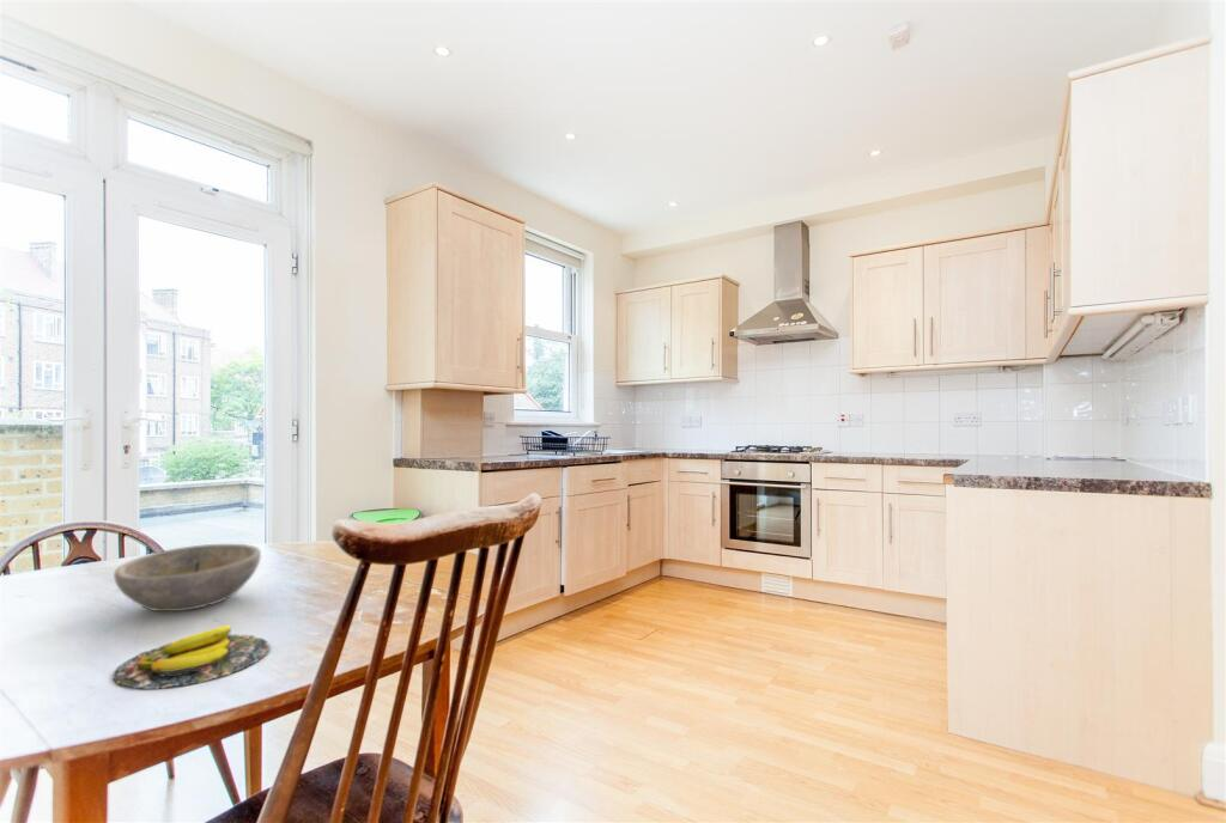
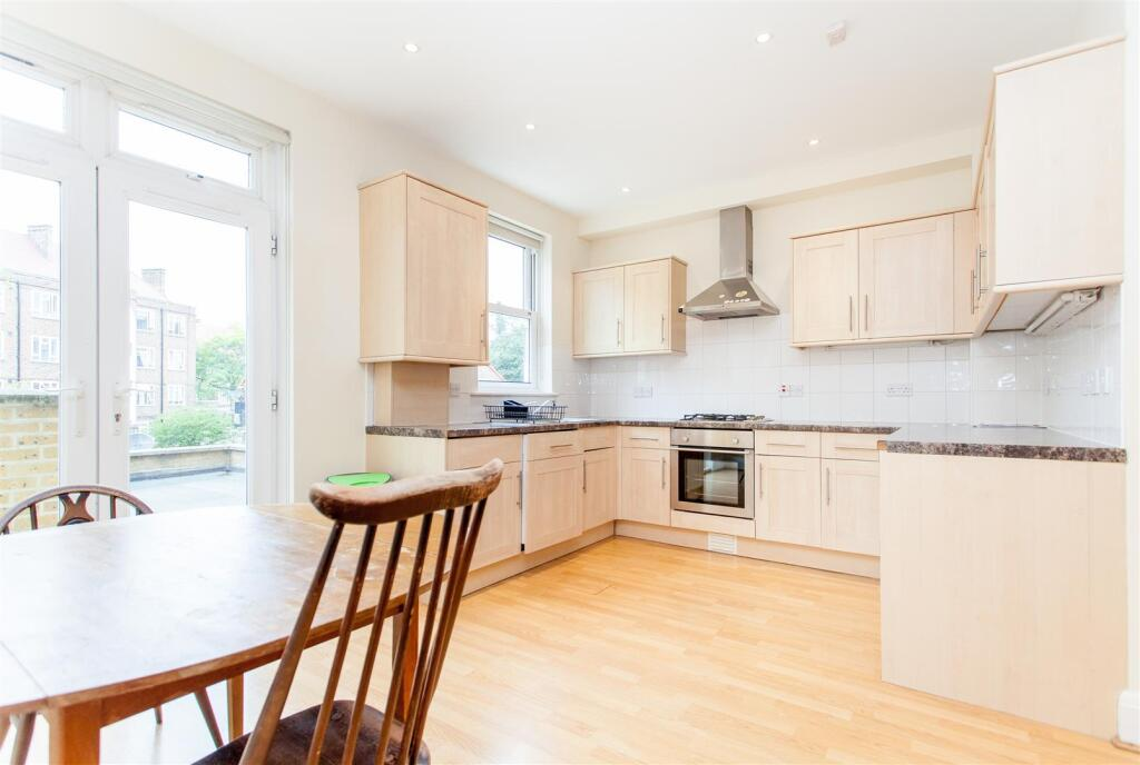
- bowl [113,543,262,612]
- banana [111,624,271,690]
